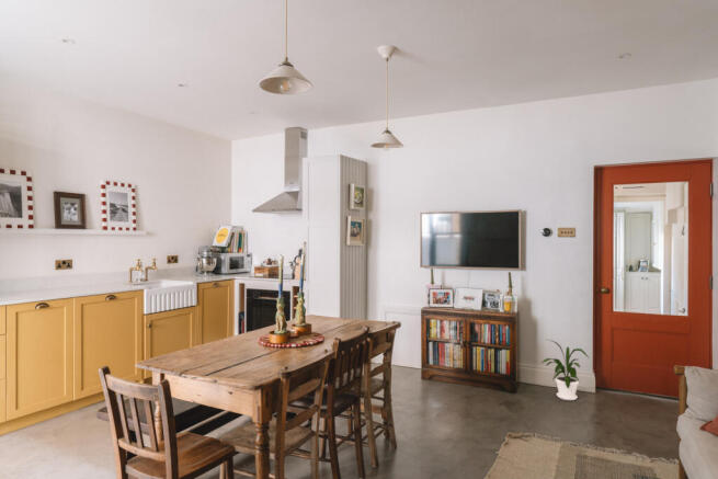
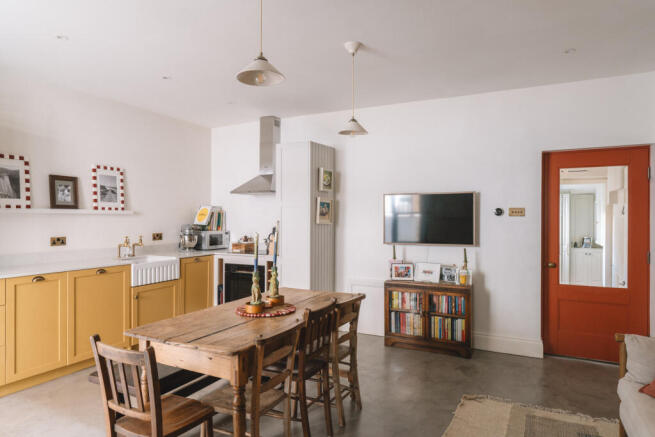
- house plant [540,338,590,401]
